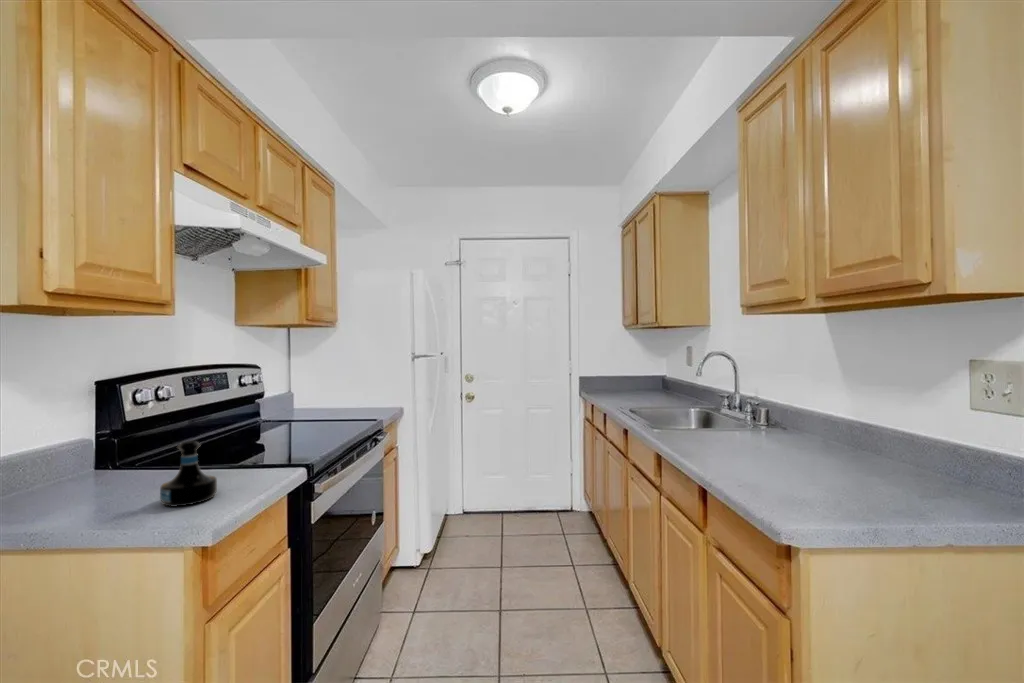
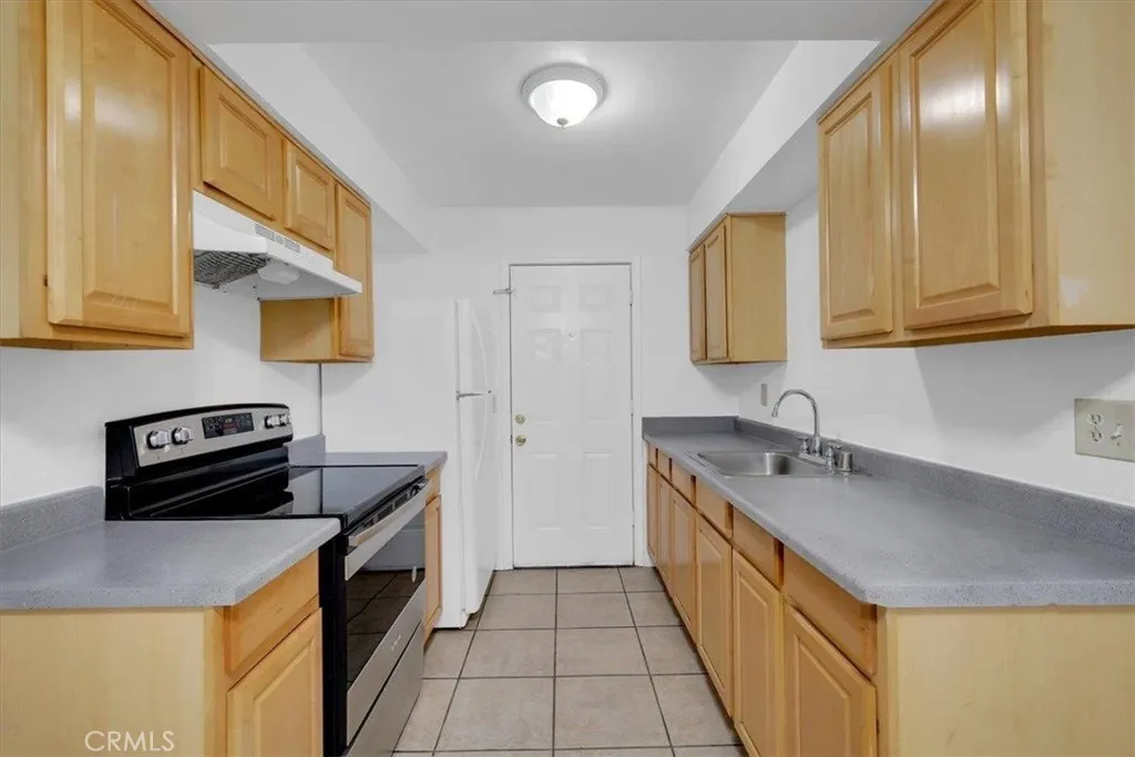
- tequila bottle [159,440,218,508]
